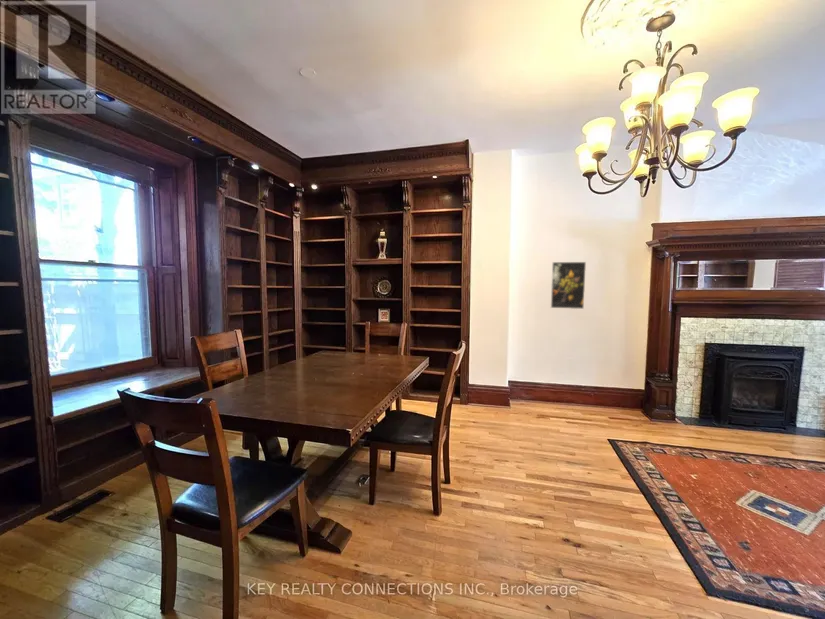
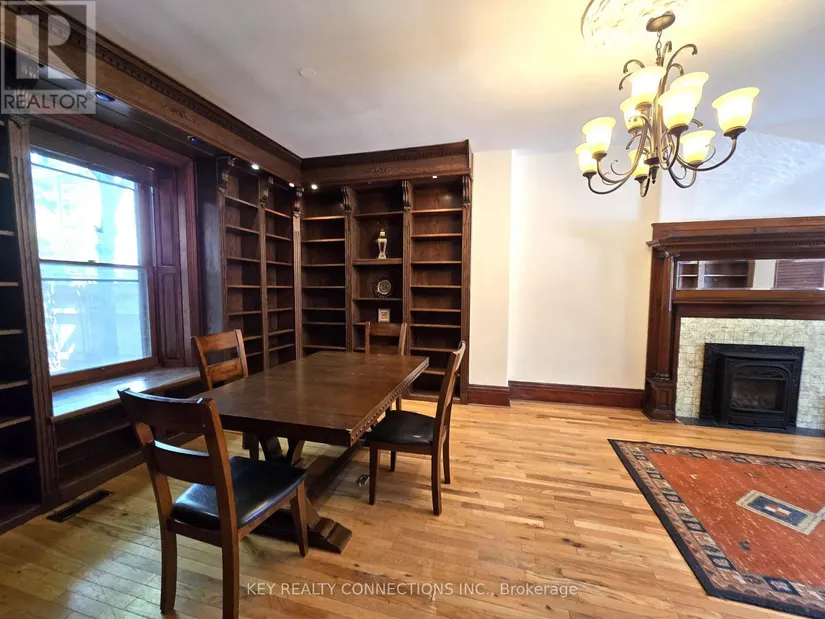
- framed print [550,261,587,310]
